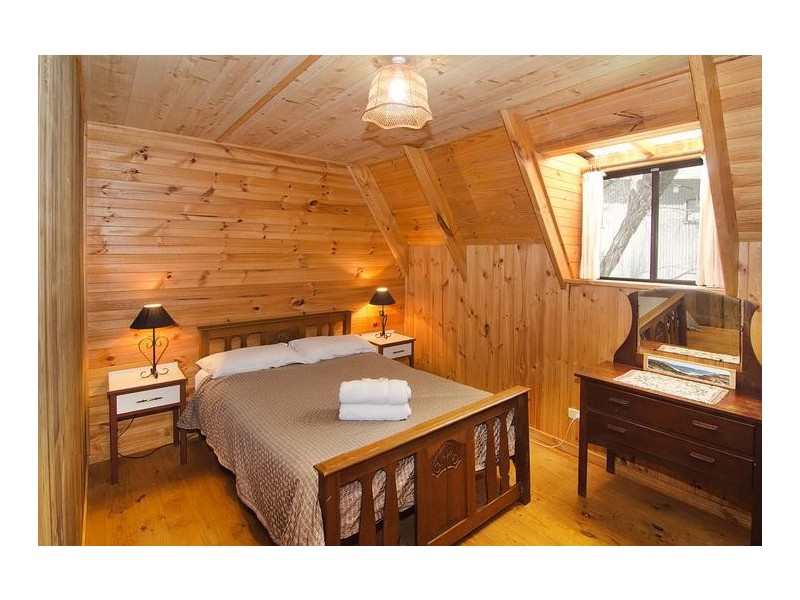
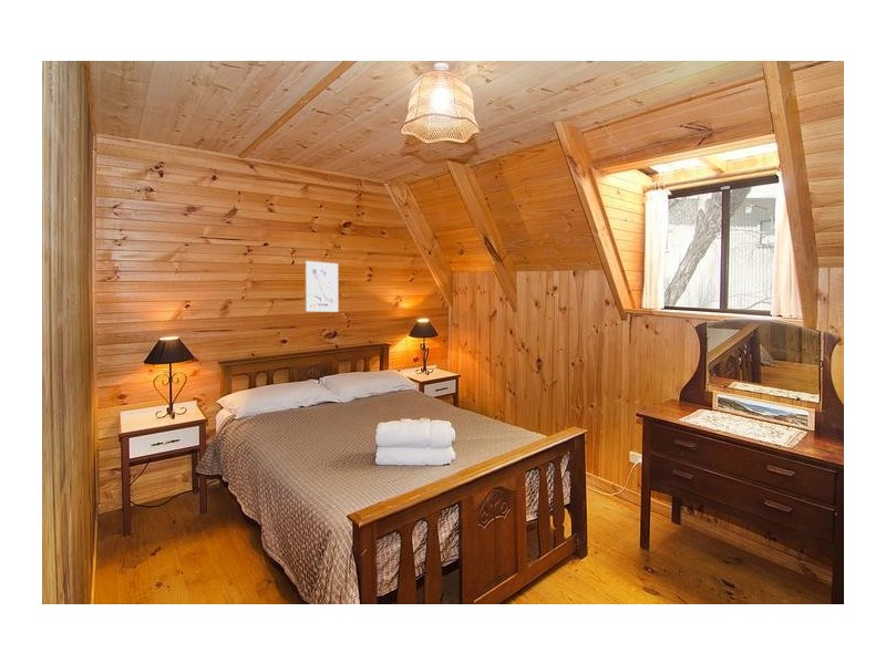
+ wall art [305,260,339,313]
